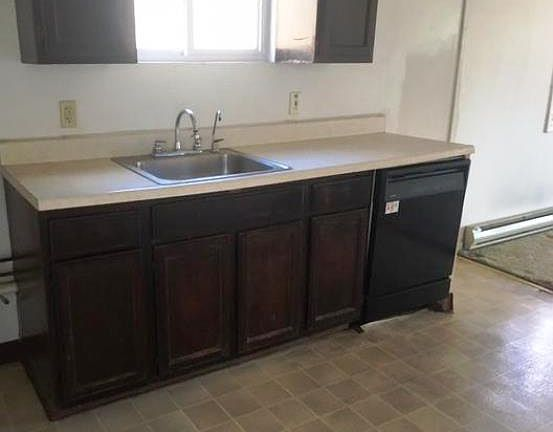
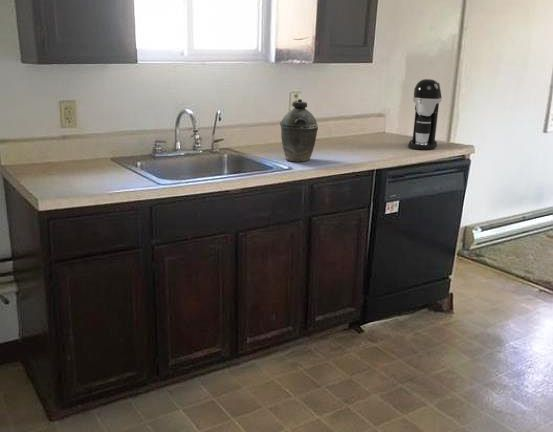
+ kettle [279,98,319,163]
+ coffee maker [407,78,443,151]
